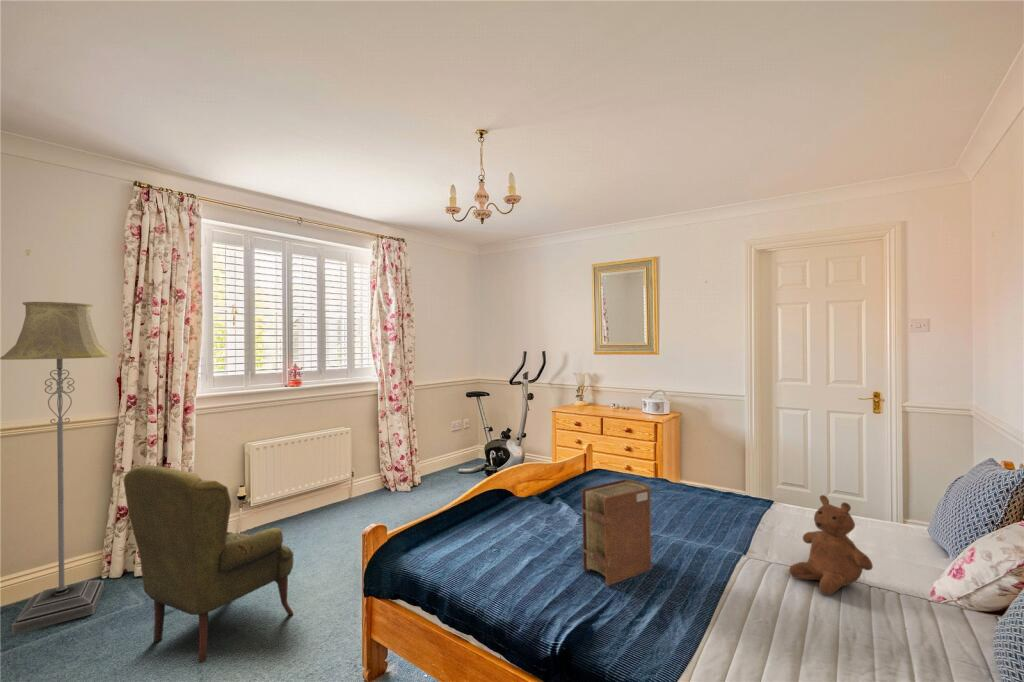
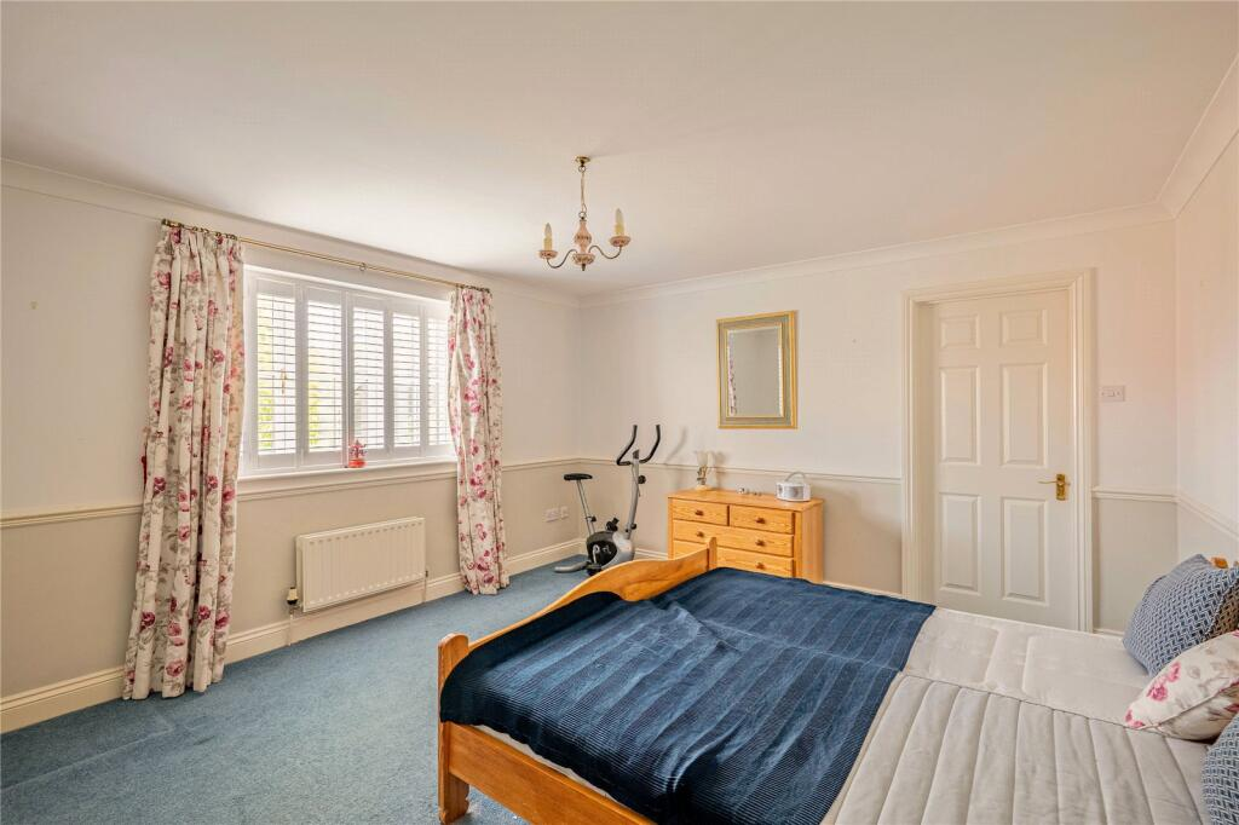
- armchair [123,464,295,664]
- book [581,478,653,587]
- teddy bear [788,494,874,596]
- floor lamp [0,301,113,636]
